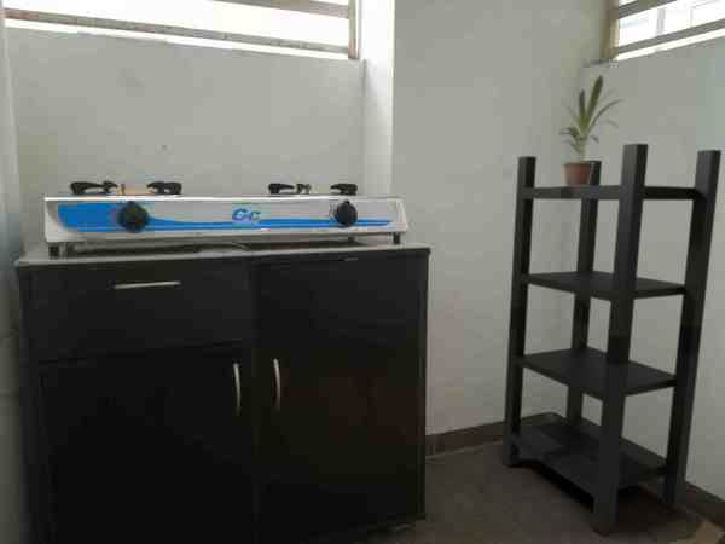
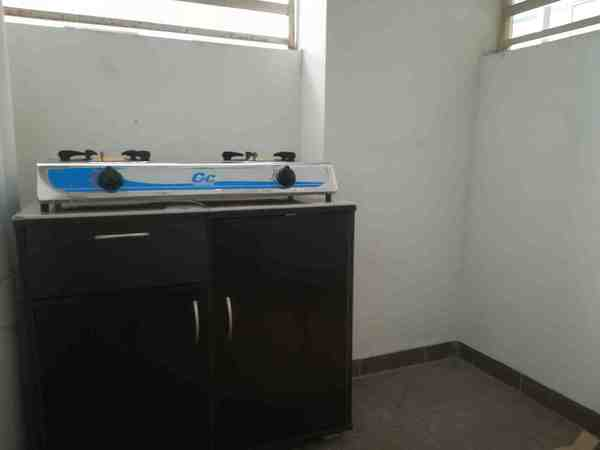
- potted plant [553,74,625,186]
- shelving unit [500,143,723,537]
